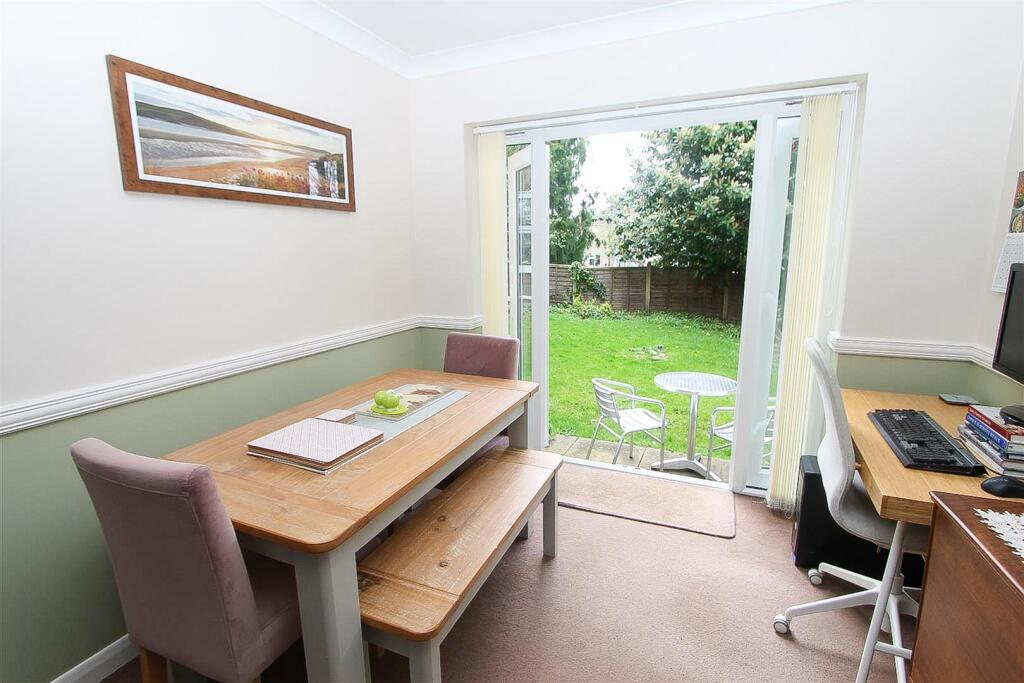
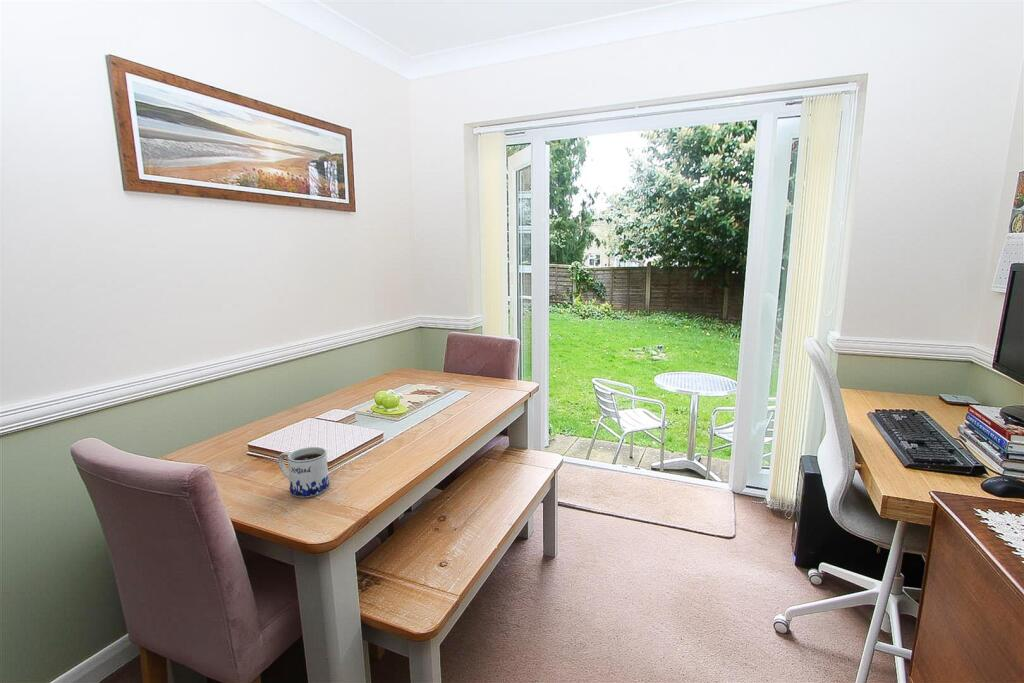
+ mug [277,446,330,498]
